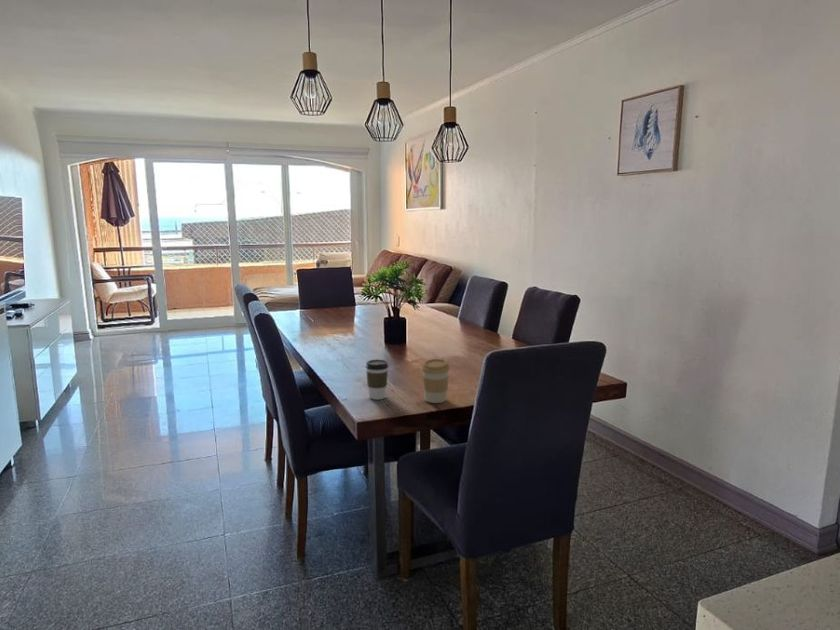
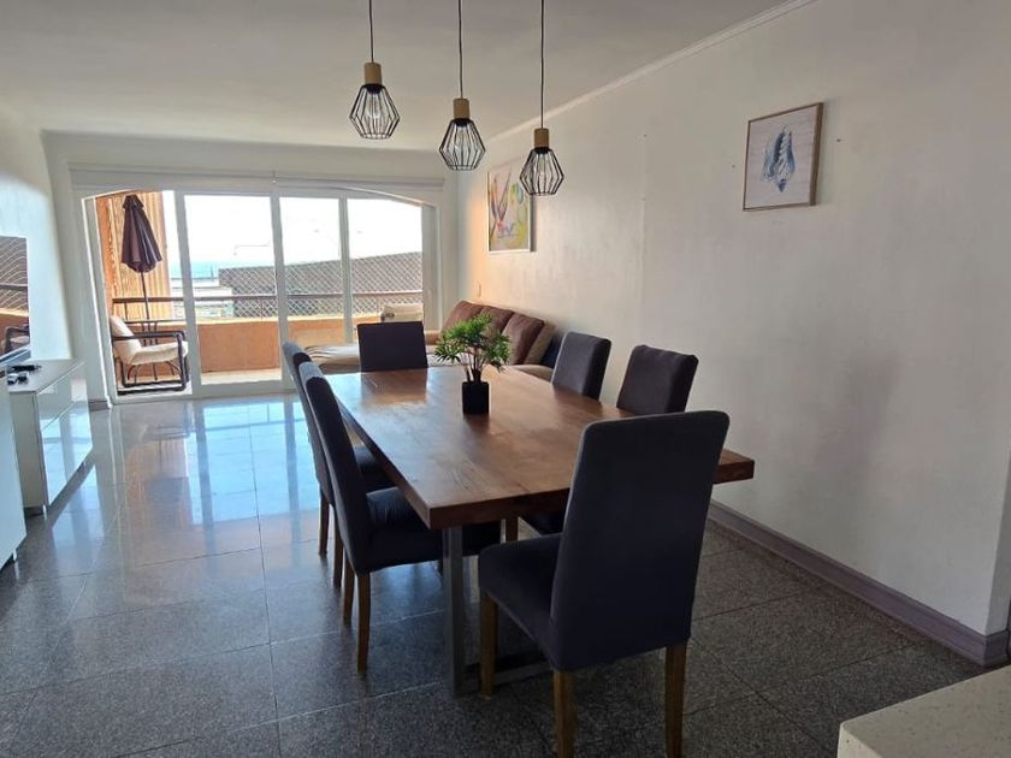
- coffee cup [420,358,451,404]
- coffee cup [365,358,390,400]
